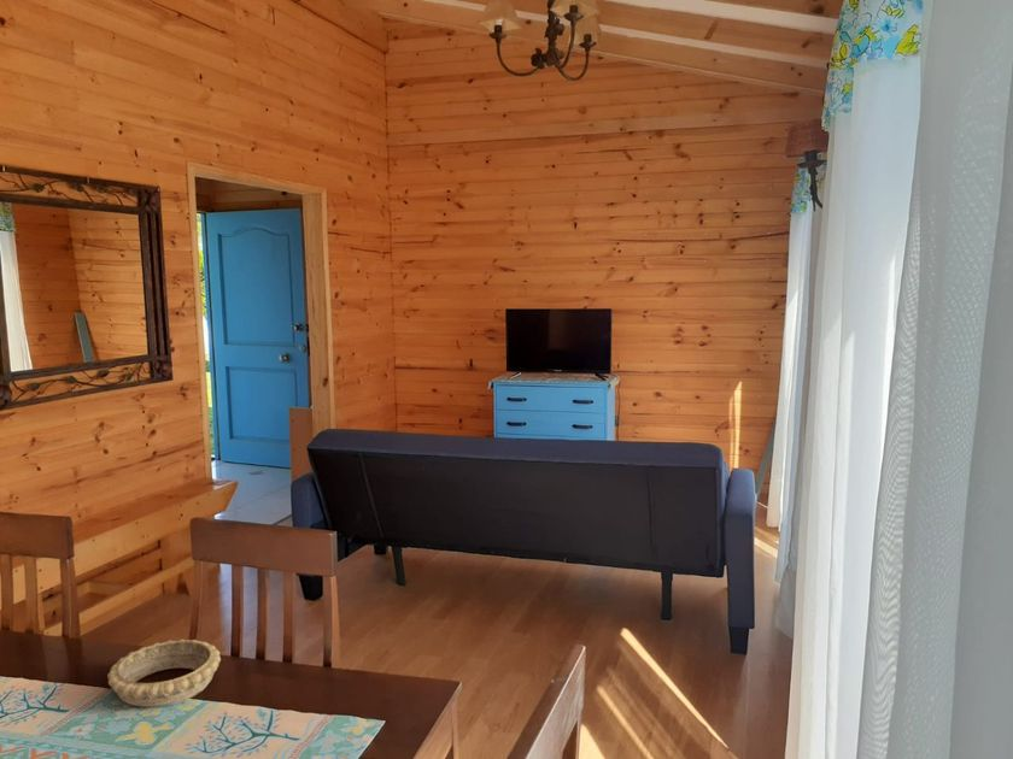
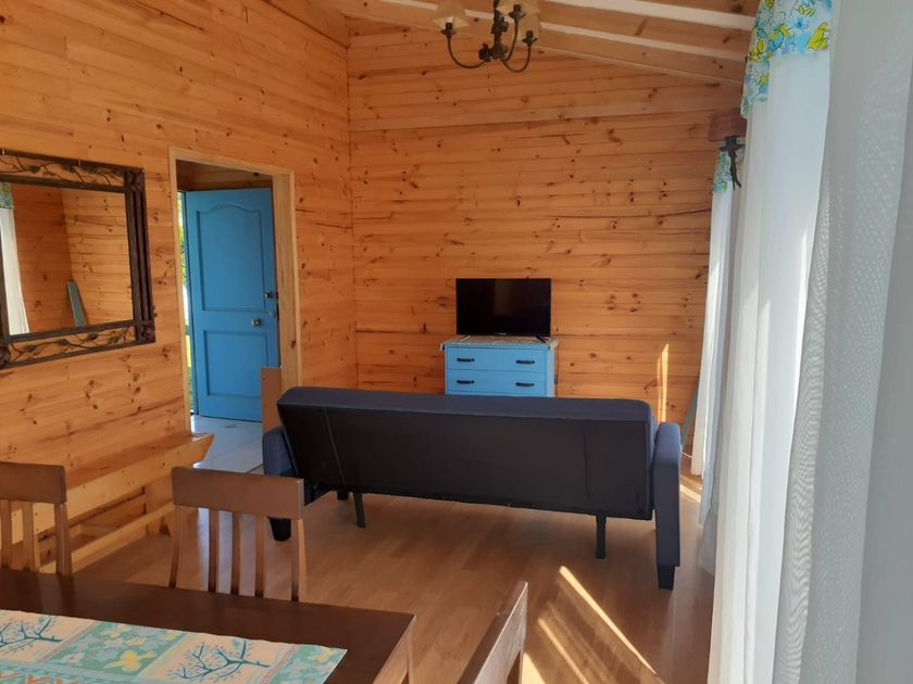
- decorative bowl [106,639,222,708]
